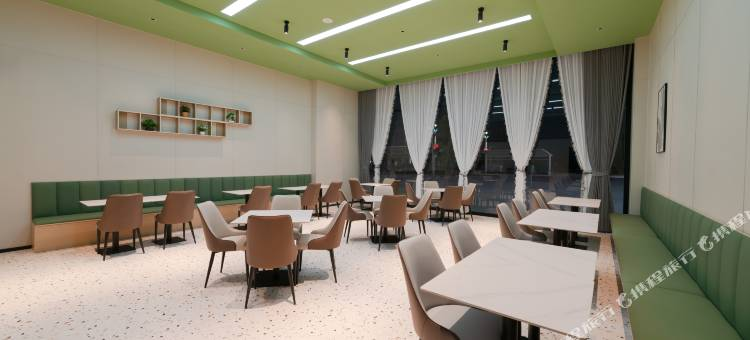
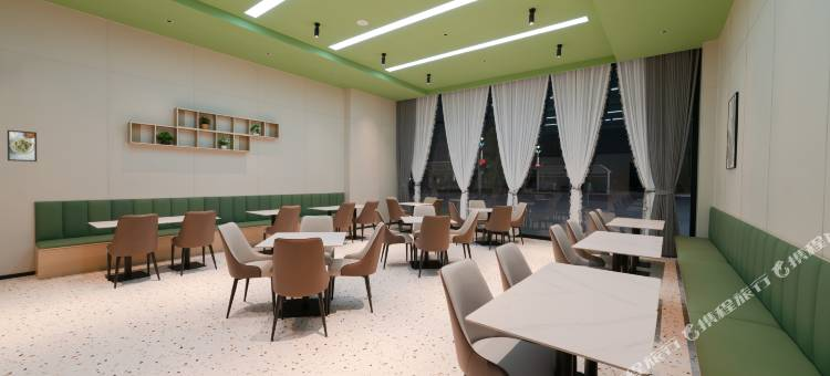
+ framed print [7,129,38,163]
